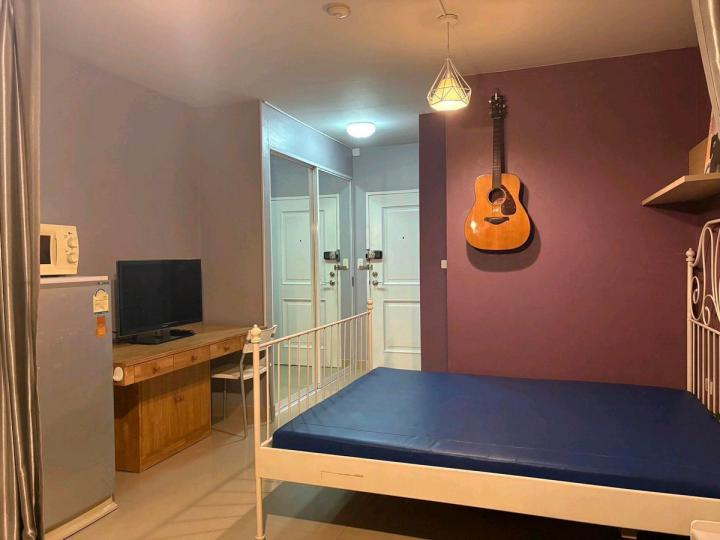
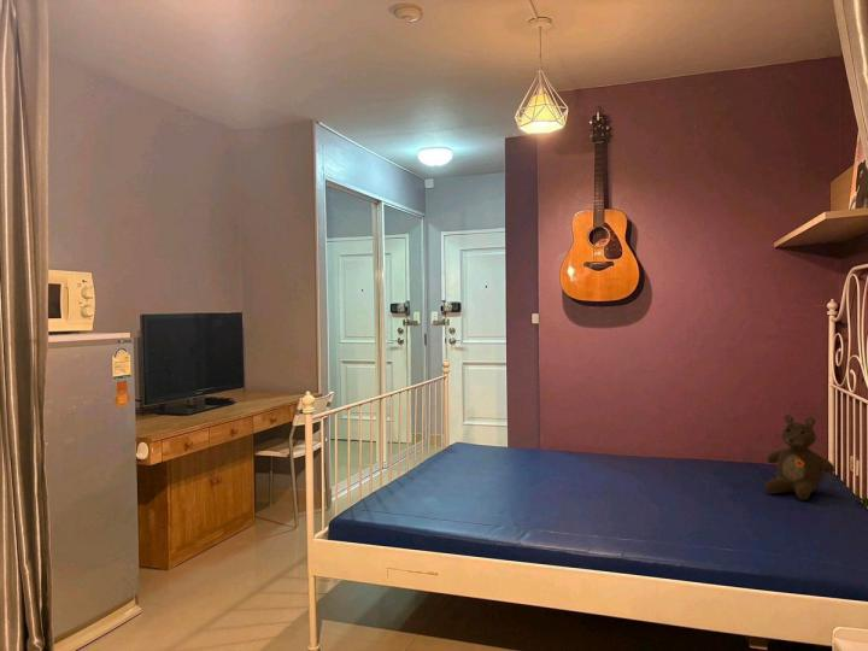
+ teddy bear [764,414,837,500]
